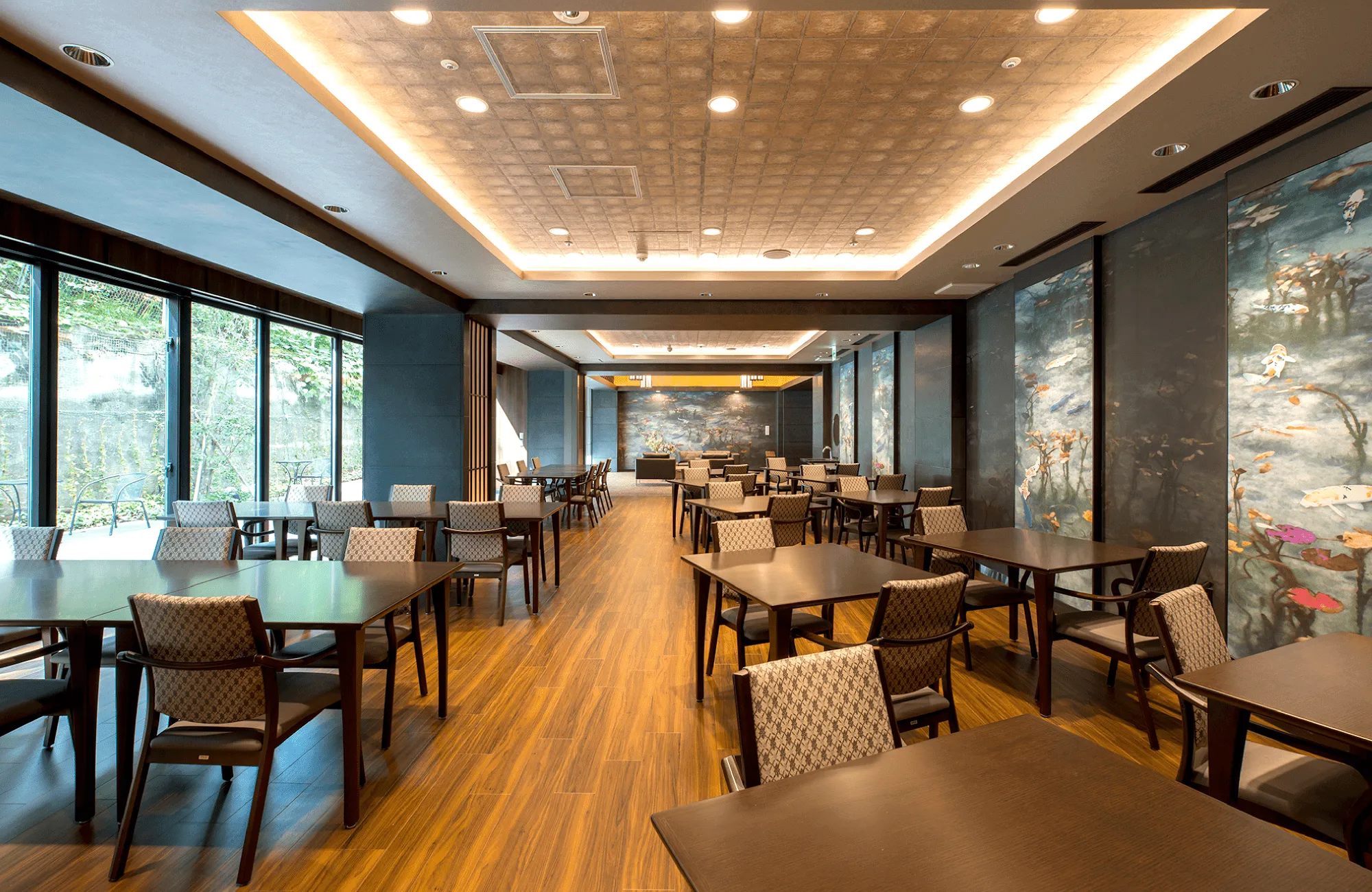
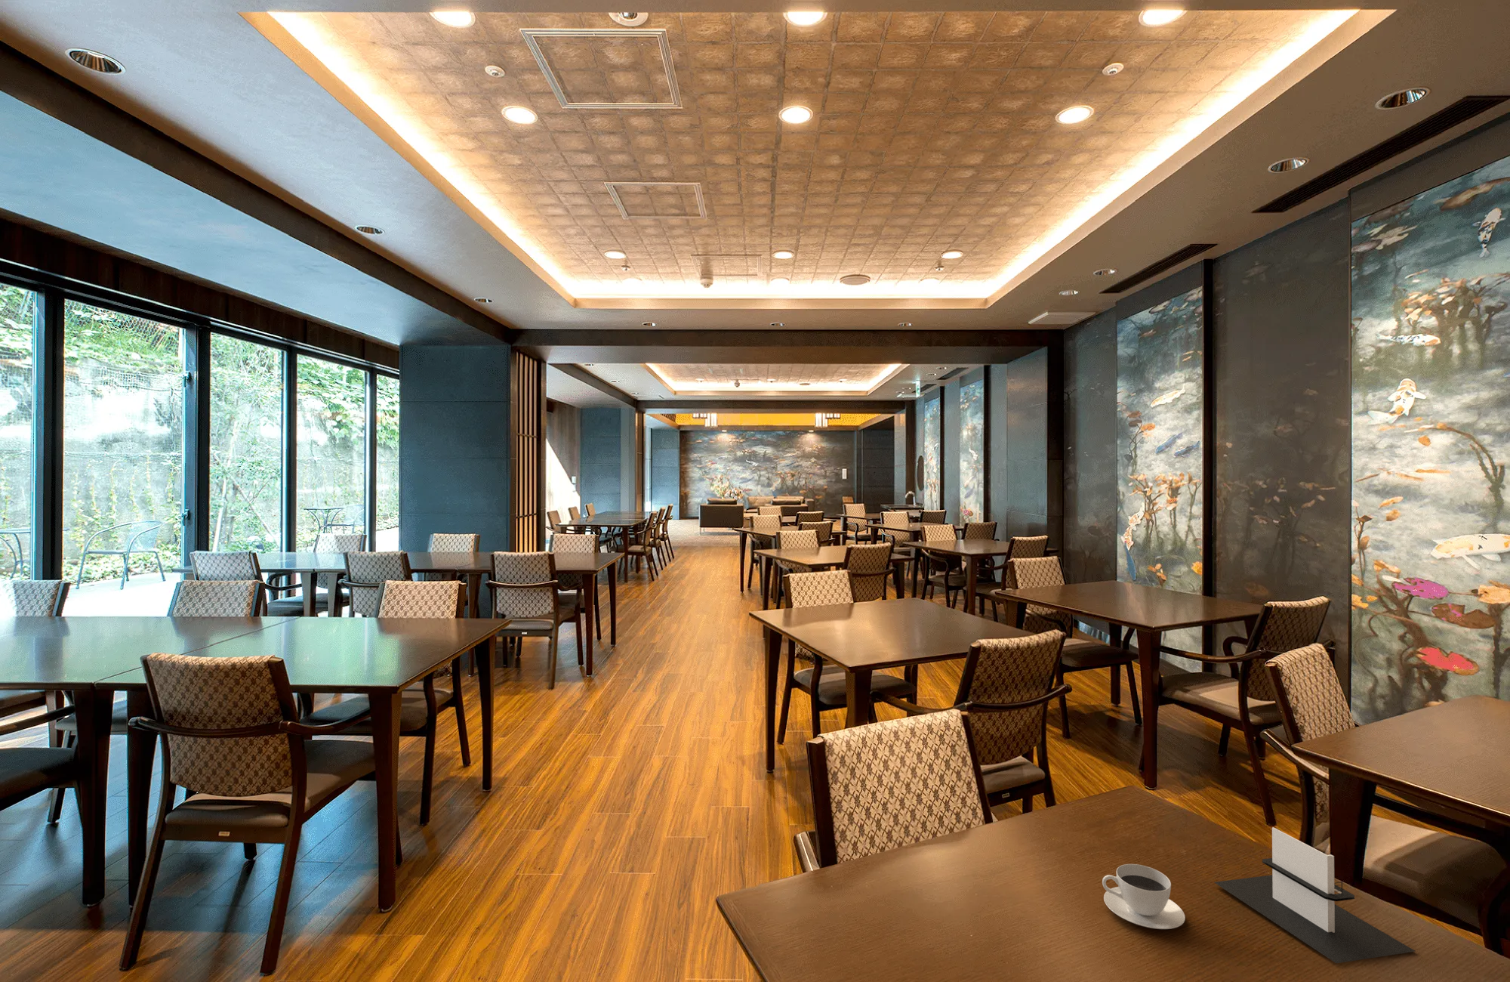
+ teacup [1102,863,1186,930]
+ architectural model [1213,827,1415,964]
